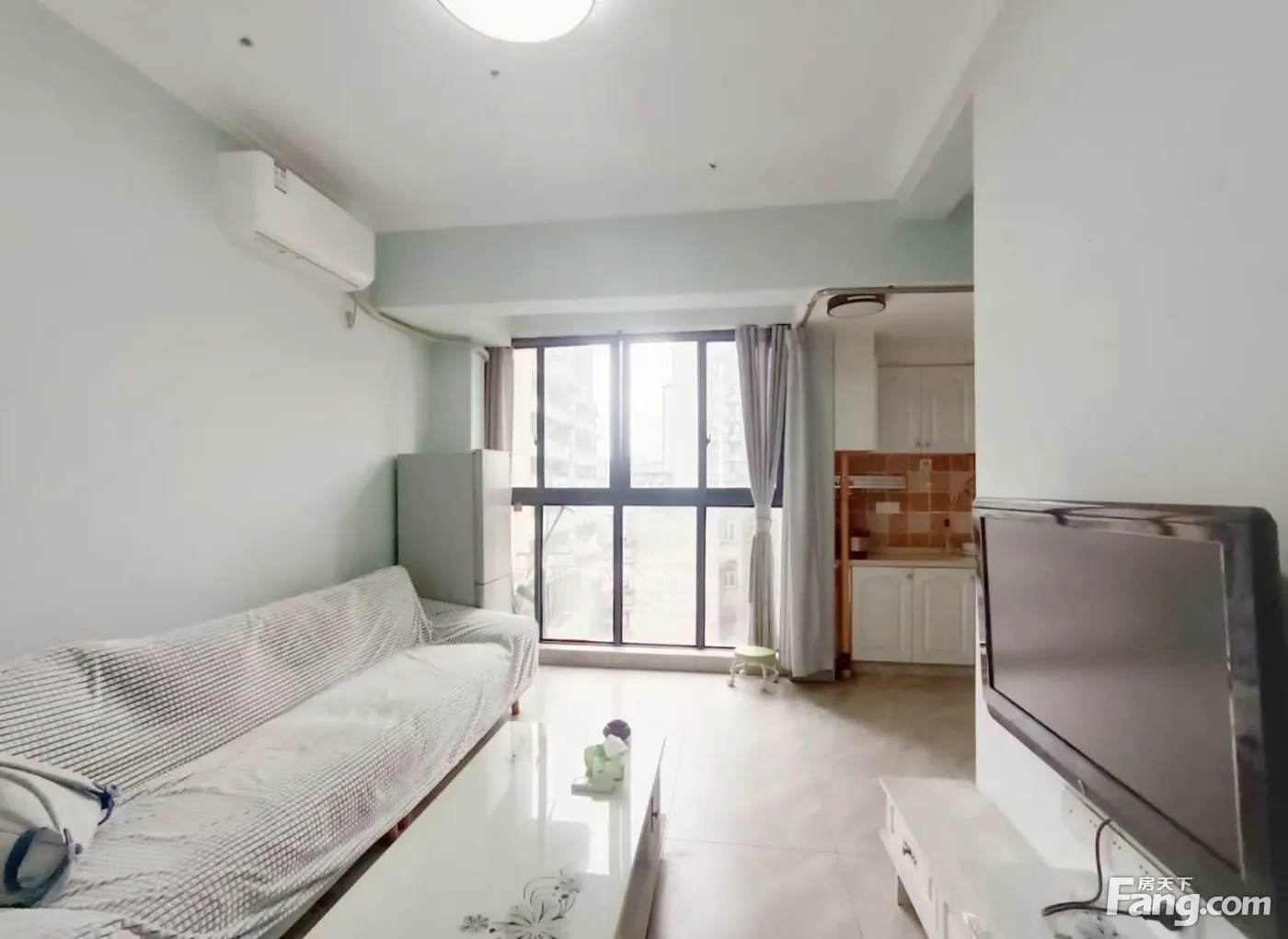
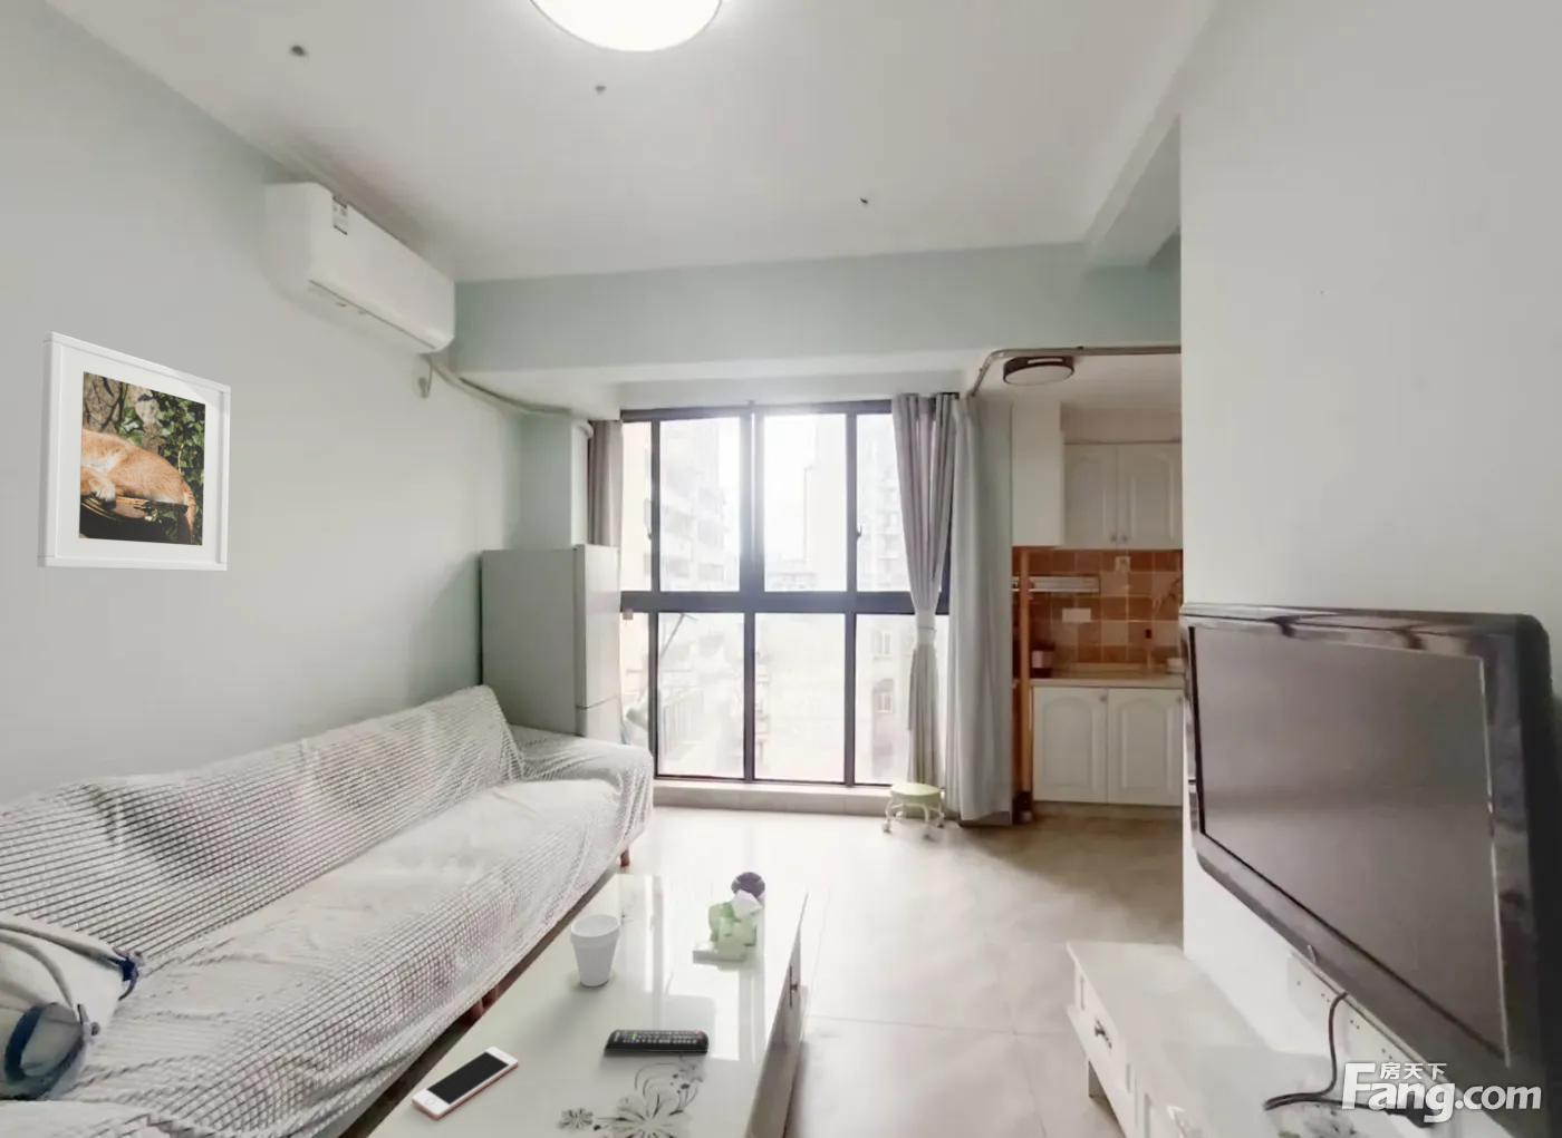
+ cell phone [411,1046,519,1120]
+ remote control [603,1029,709,1053]
+ cup [569,913,621,988]
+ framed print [35,330,232,573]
